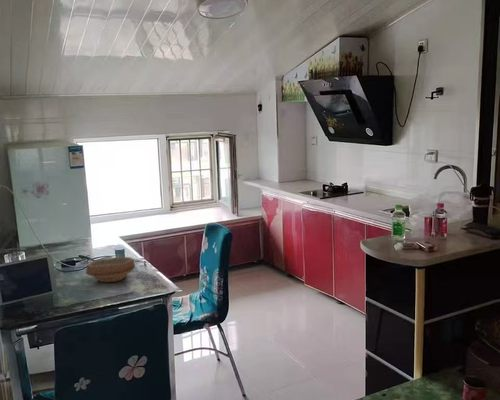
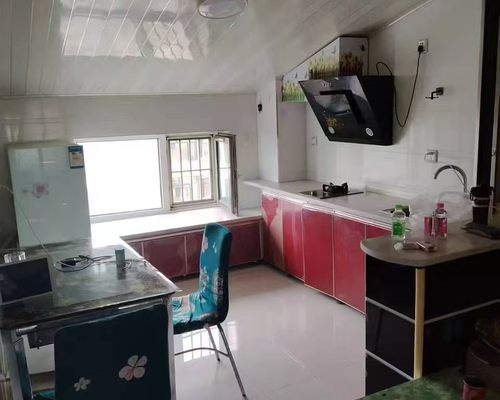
- bowl [85,256,136,283]
